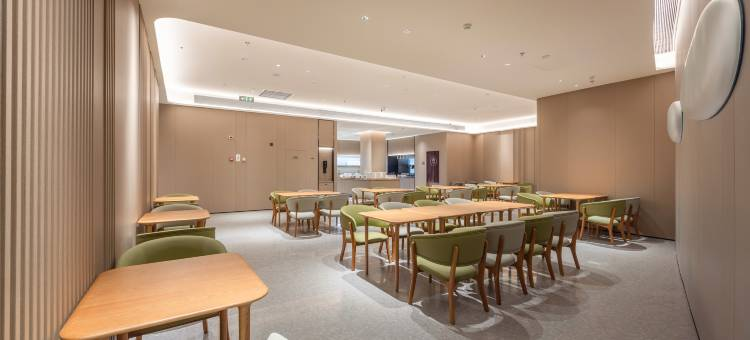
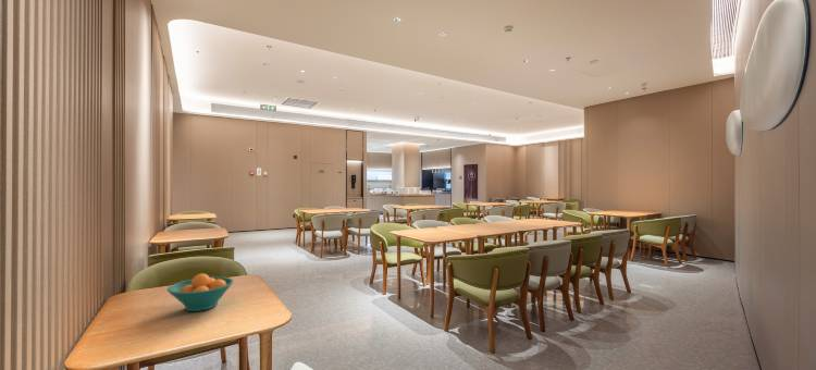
+ fruit bowl [165,272,235,312]
